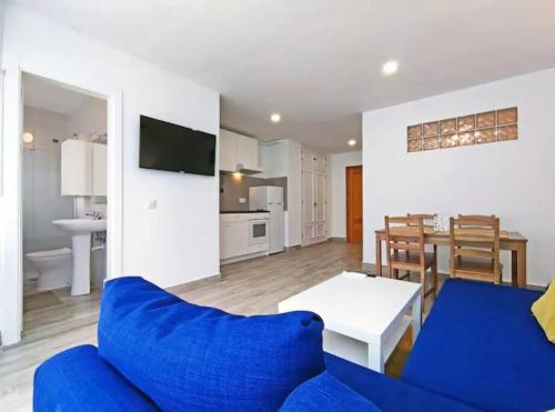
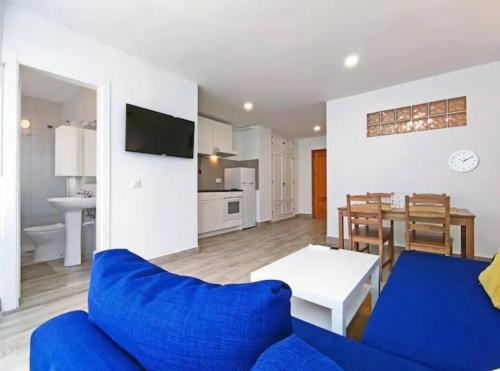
+ wall clock [448,149,481,174]
